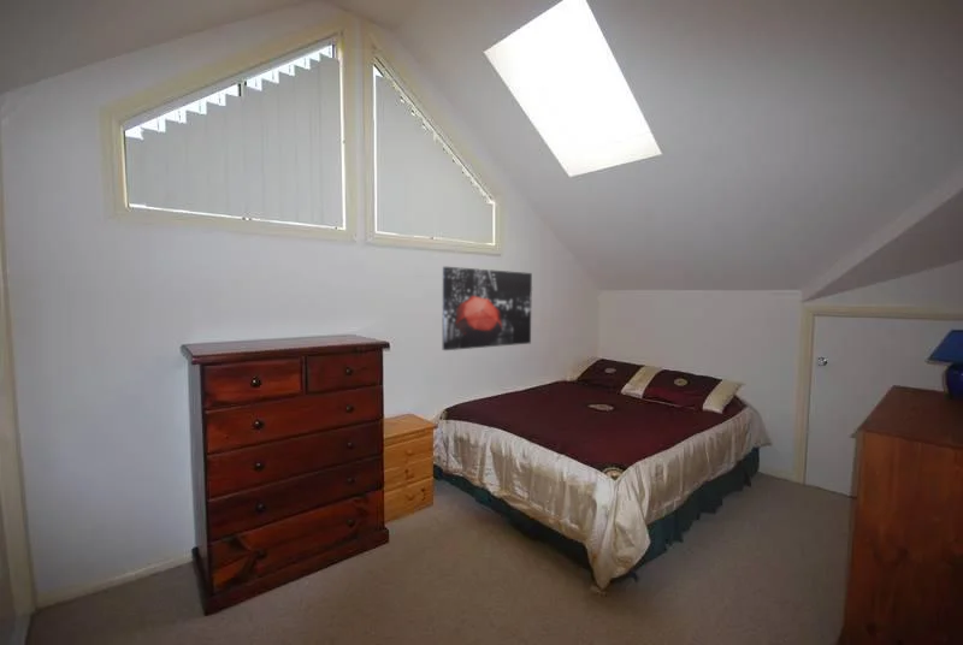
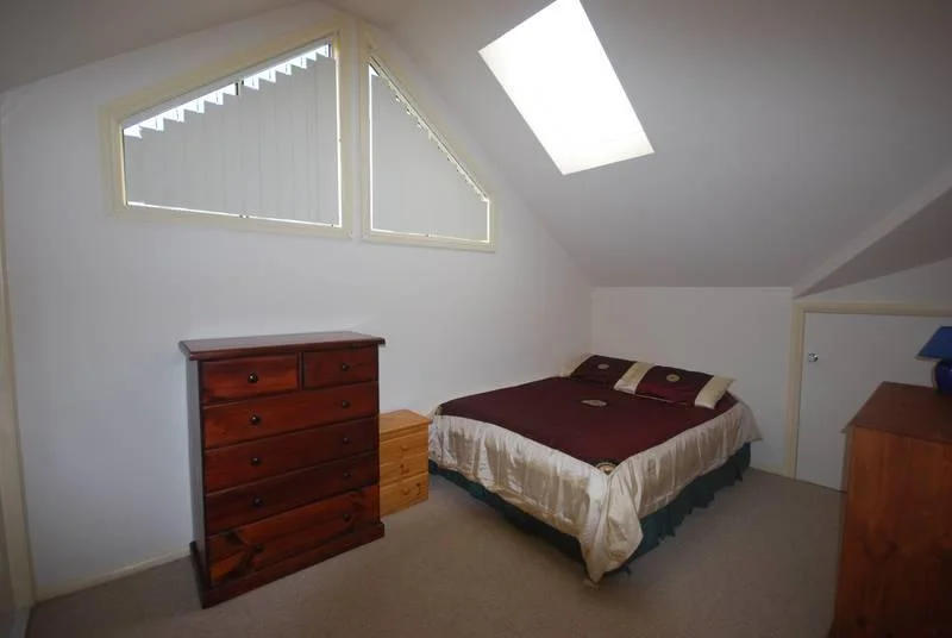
- wall art [442,266,533,351]
